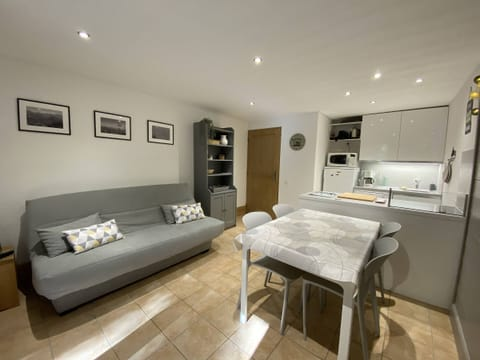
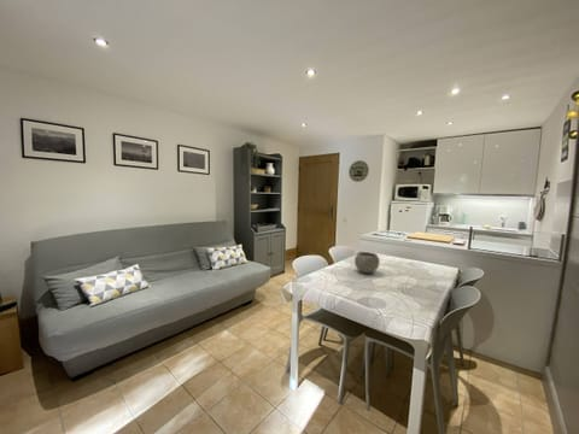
+ bowl [353,251,381,275]
